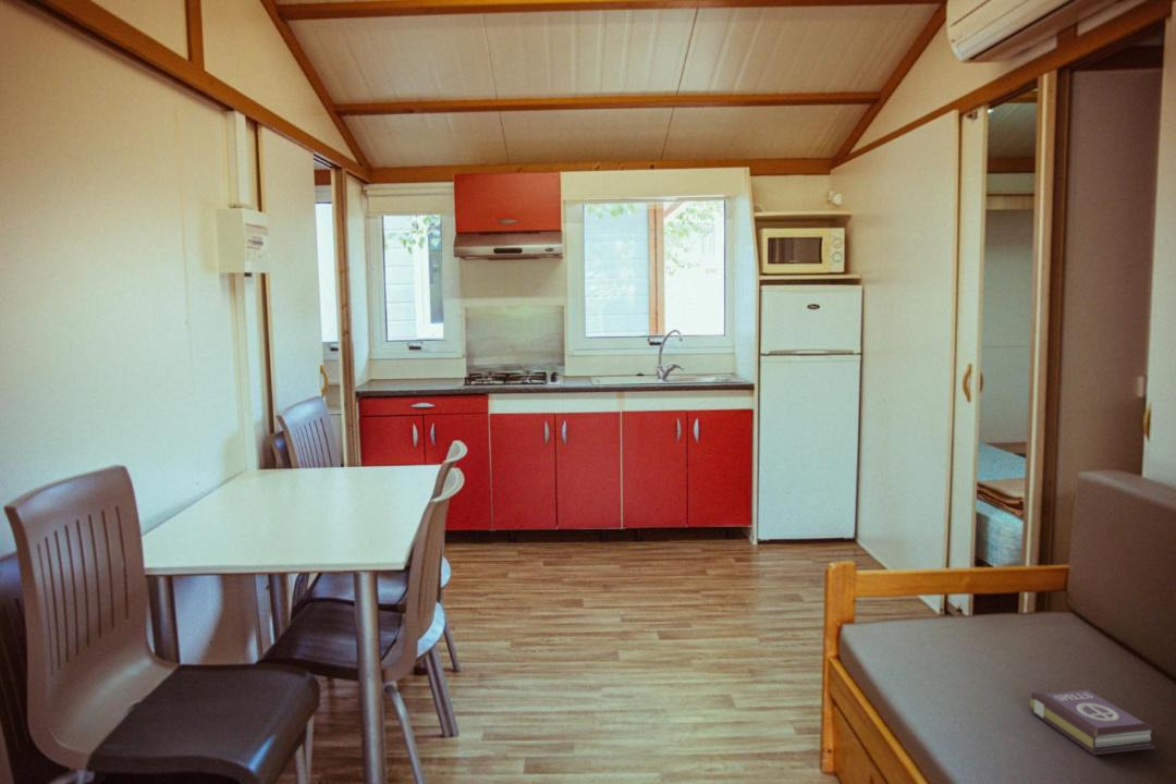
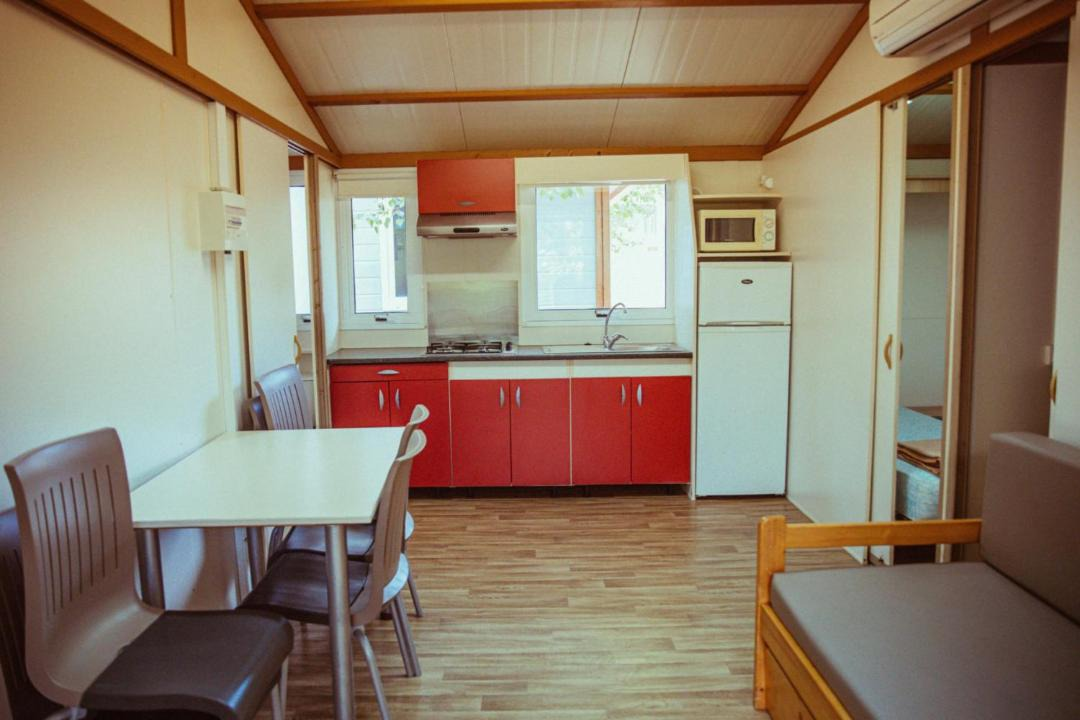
- book [1029,688,1156,756]
